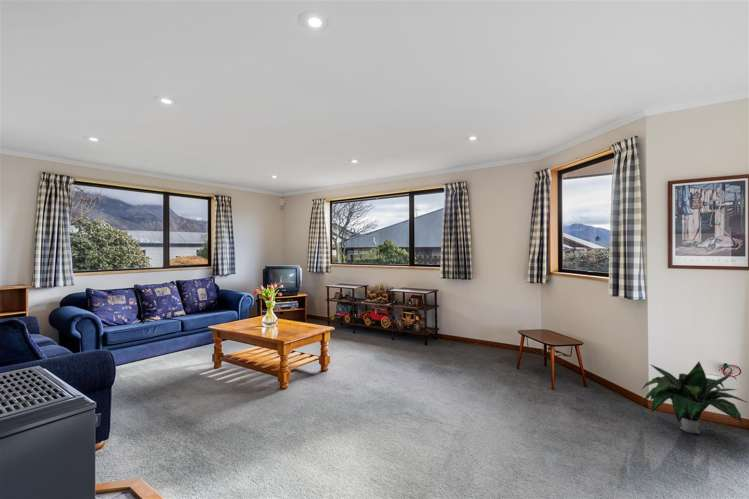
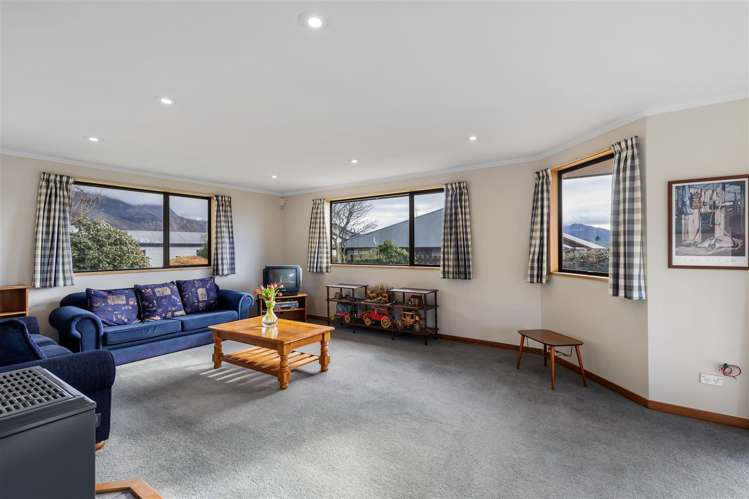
- potted plant [640,361,749,434]
